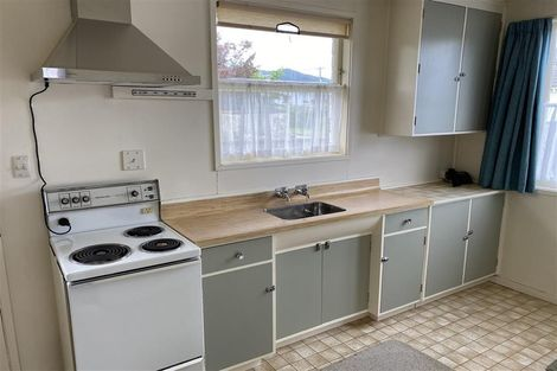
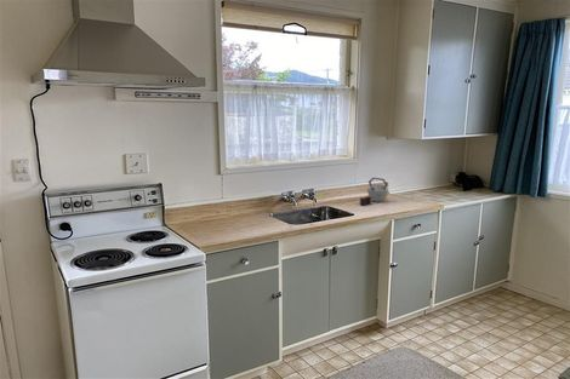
+ kettle [359,177,389,206]
